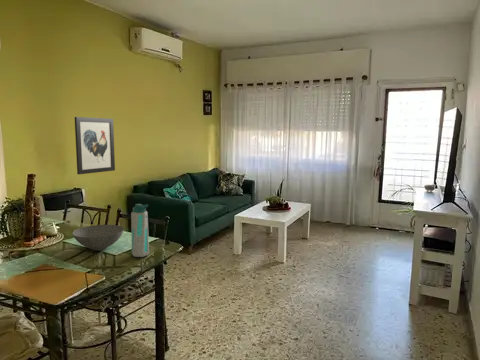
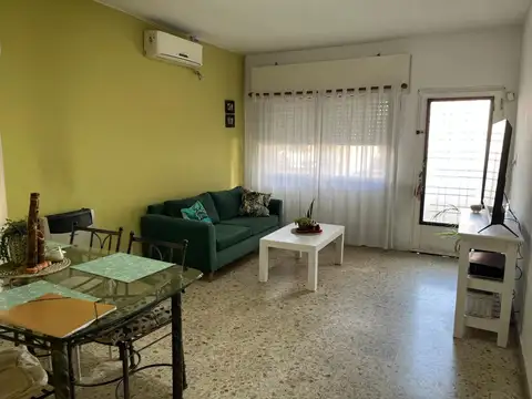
- wall art [74,116,116,175]
- bowl [72,224,125,251]
- water bottle [130,203,150,258]
